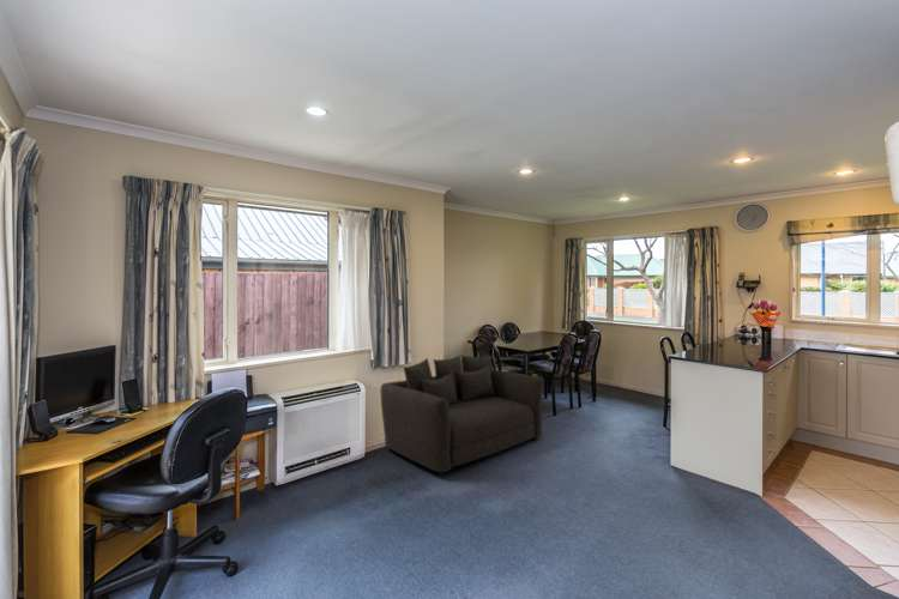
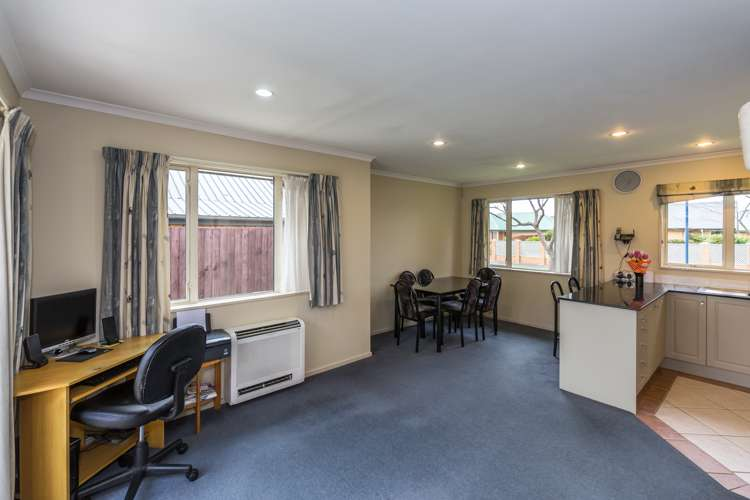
- loveseat [379,353,545,474]
